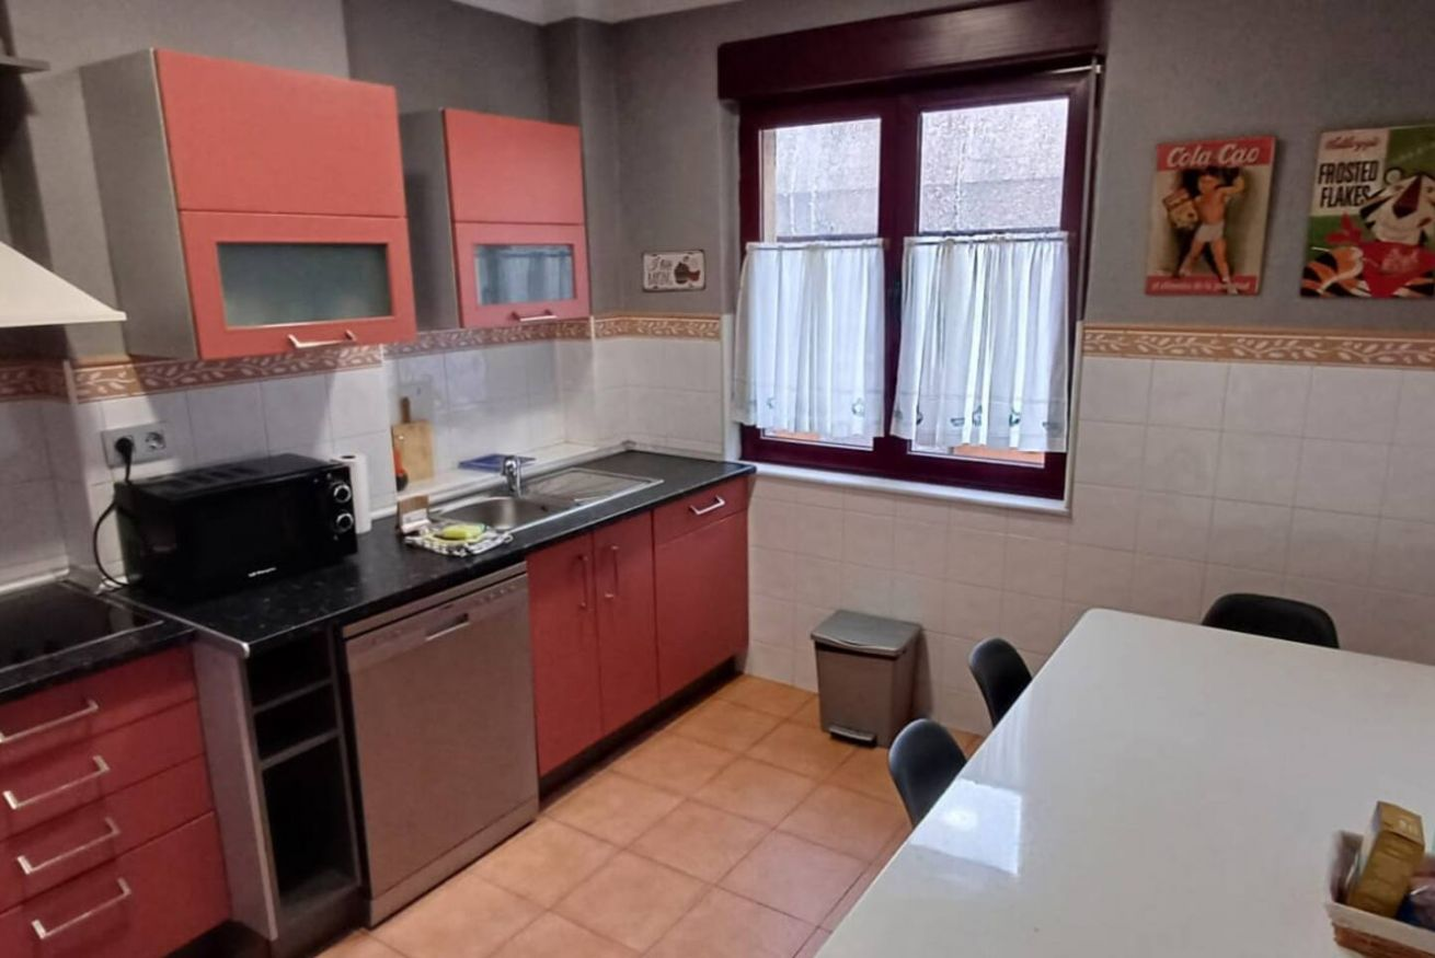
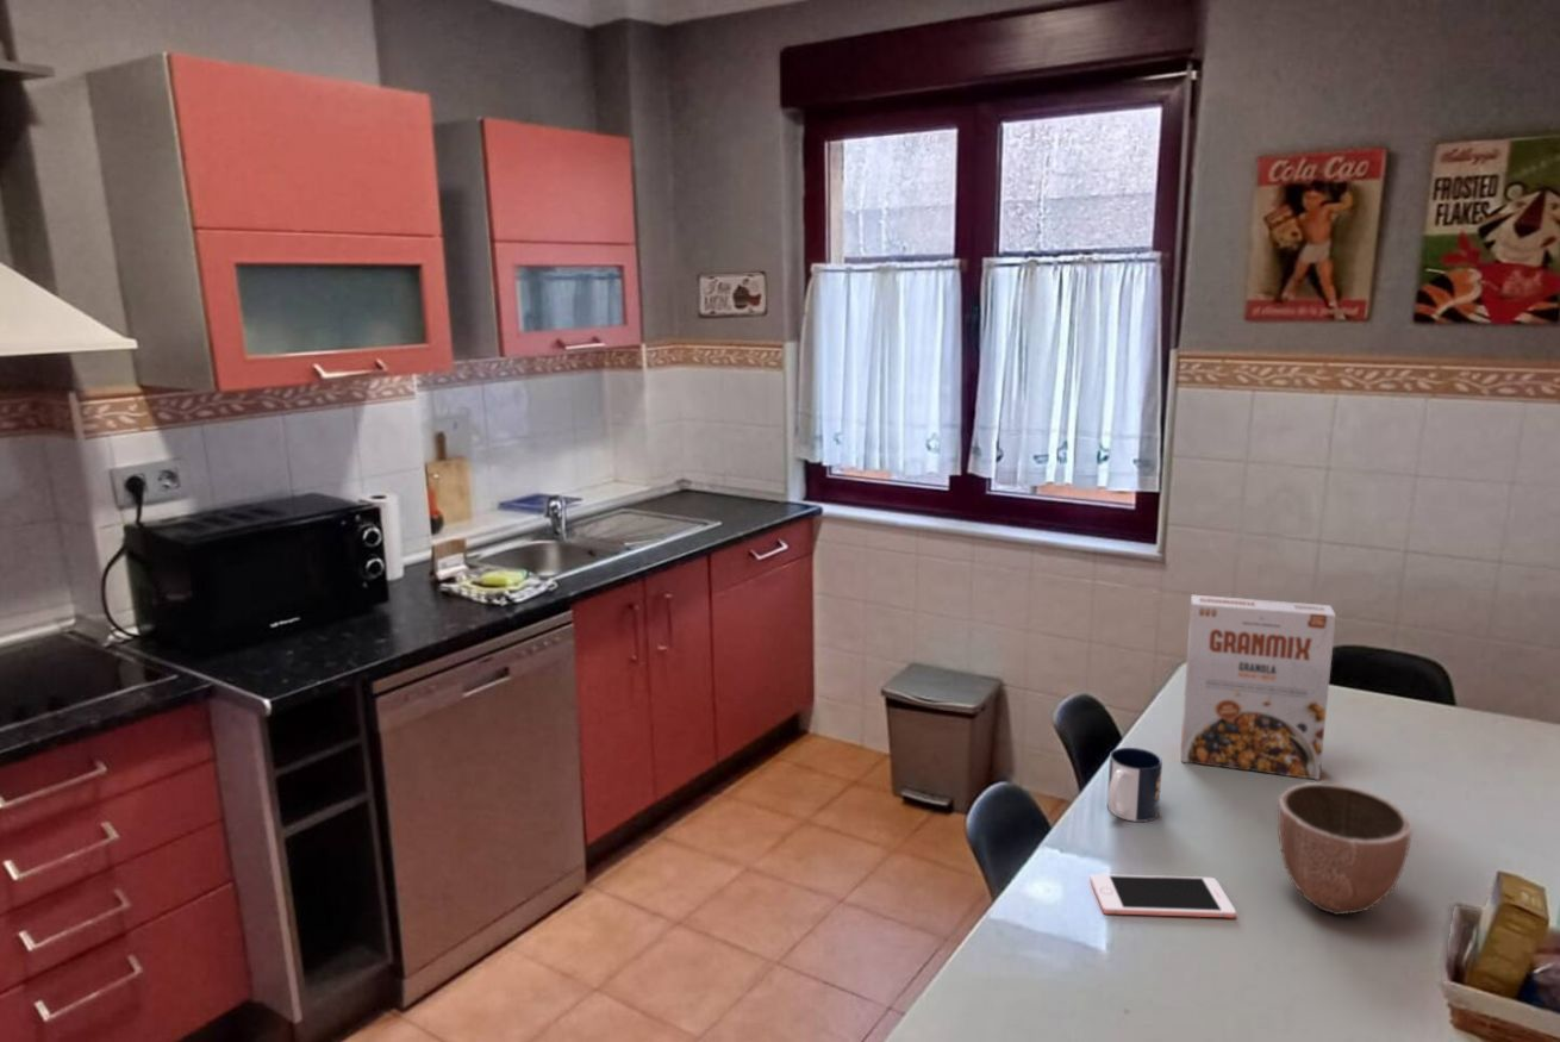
+ mug [1106,747,1163,823]
+ cell phone [1090,873,1237,919]
+ cereal box [1180,594,1337,781]
+ decorative bowl [1277,781,1414,916]
